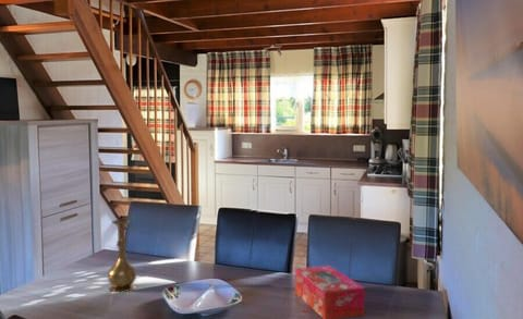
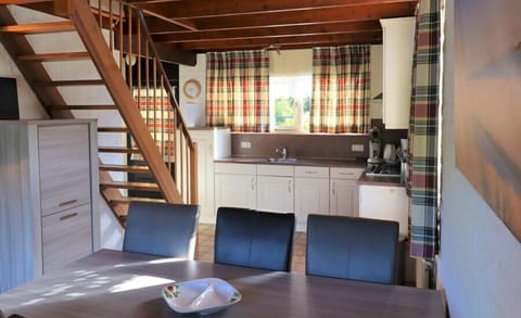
- tissue box [294,265,366,319]
- vase [107,219,137,293]
